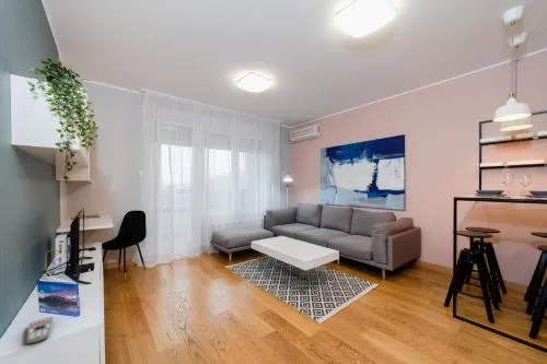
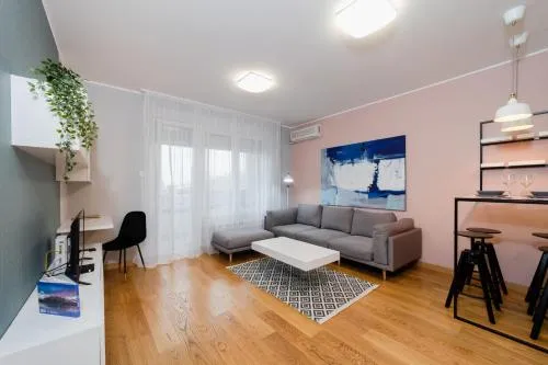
- remote control [25,316,55,345]
